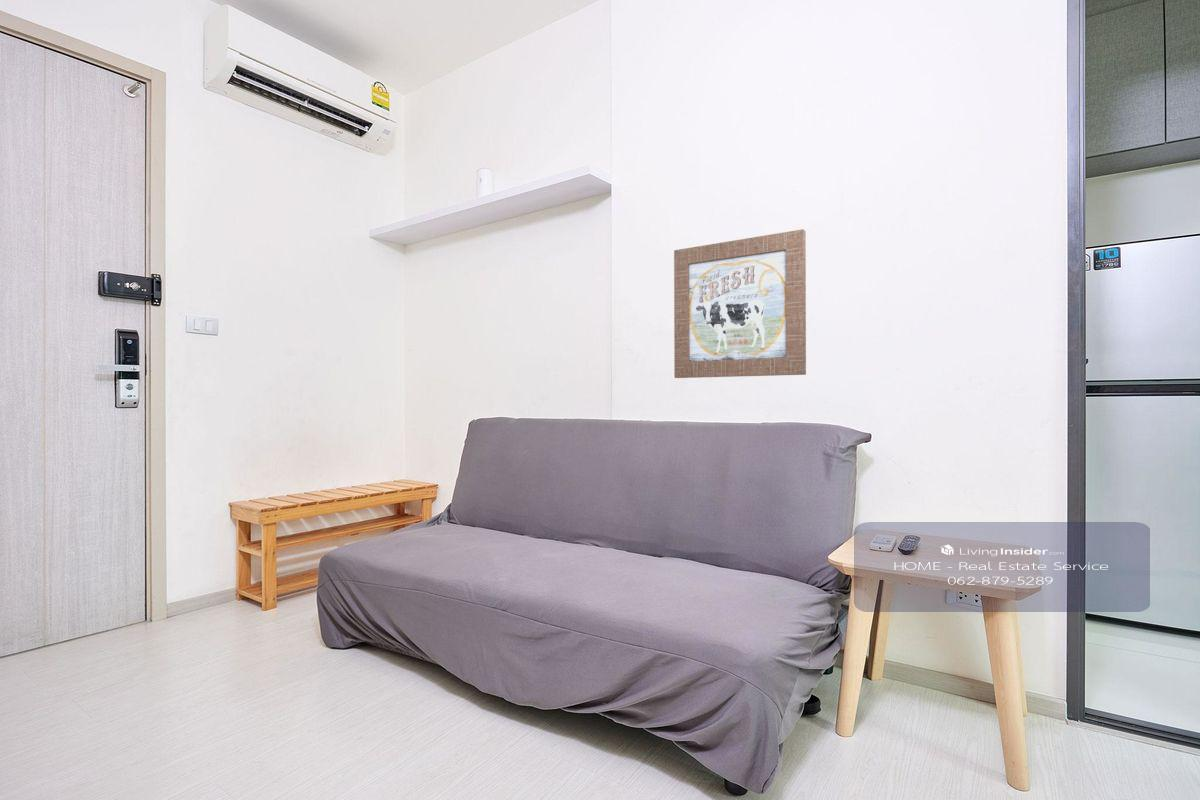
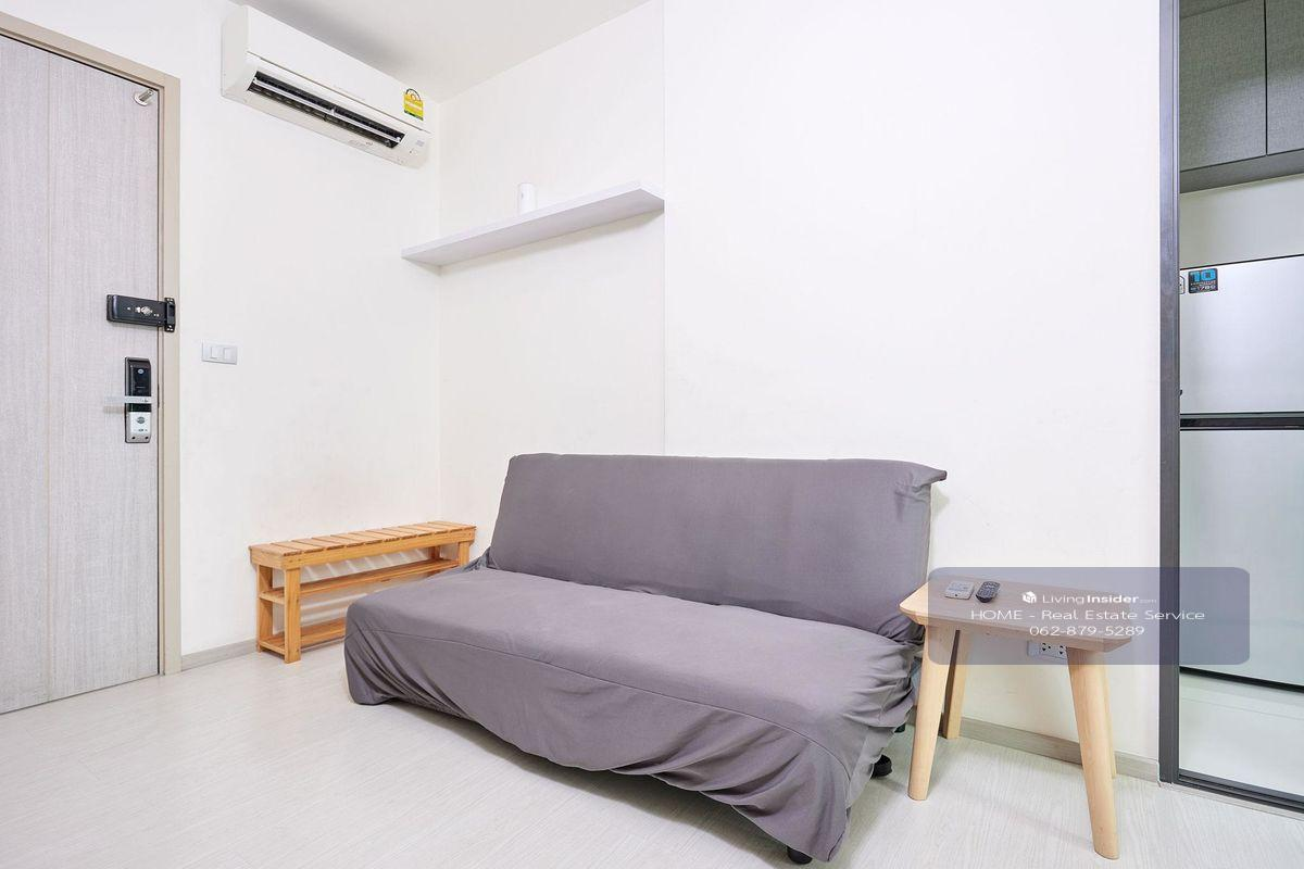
- wall art [673,228,807,379]
